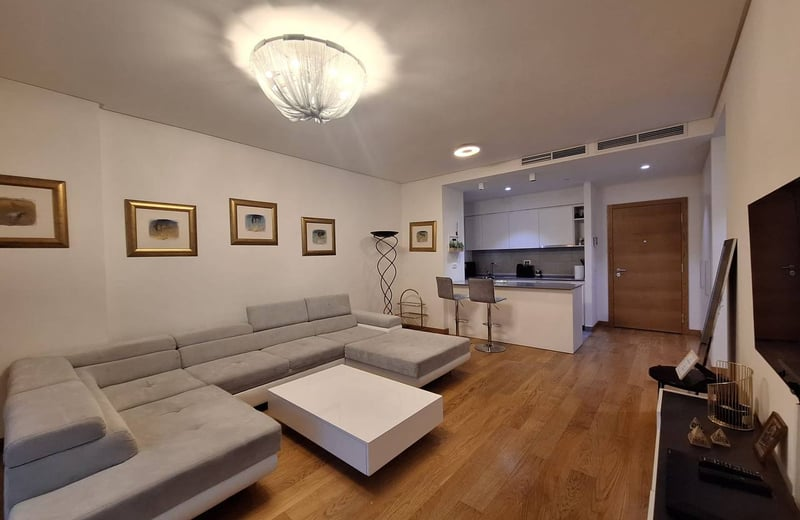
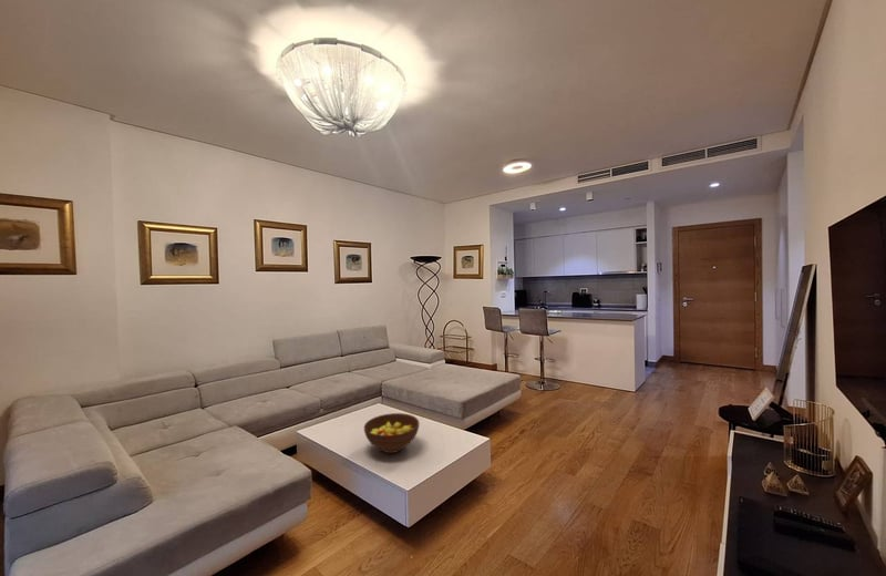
+ fruit bowl [363,412,420,454]
